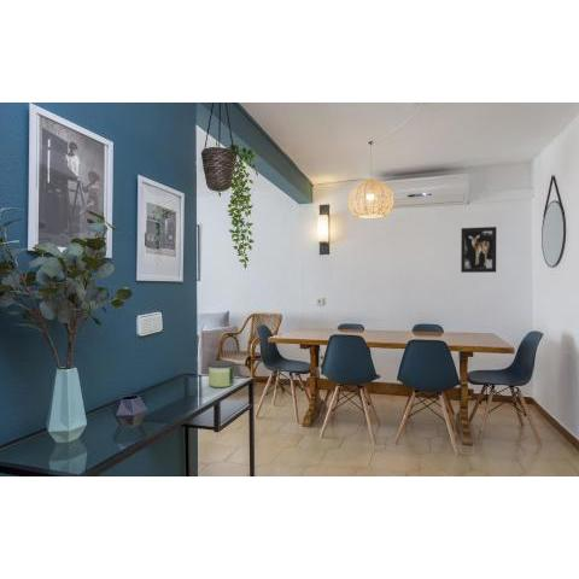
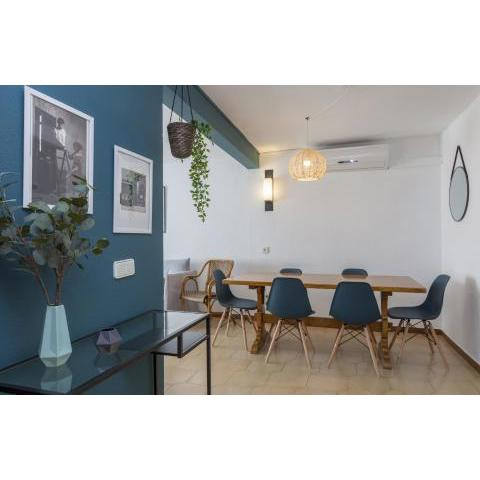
- wall art [460,226,498,274]
- candle [206,359,236,388]
